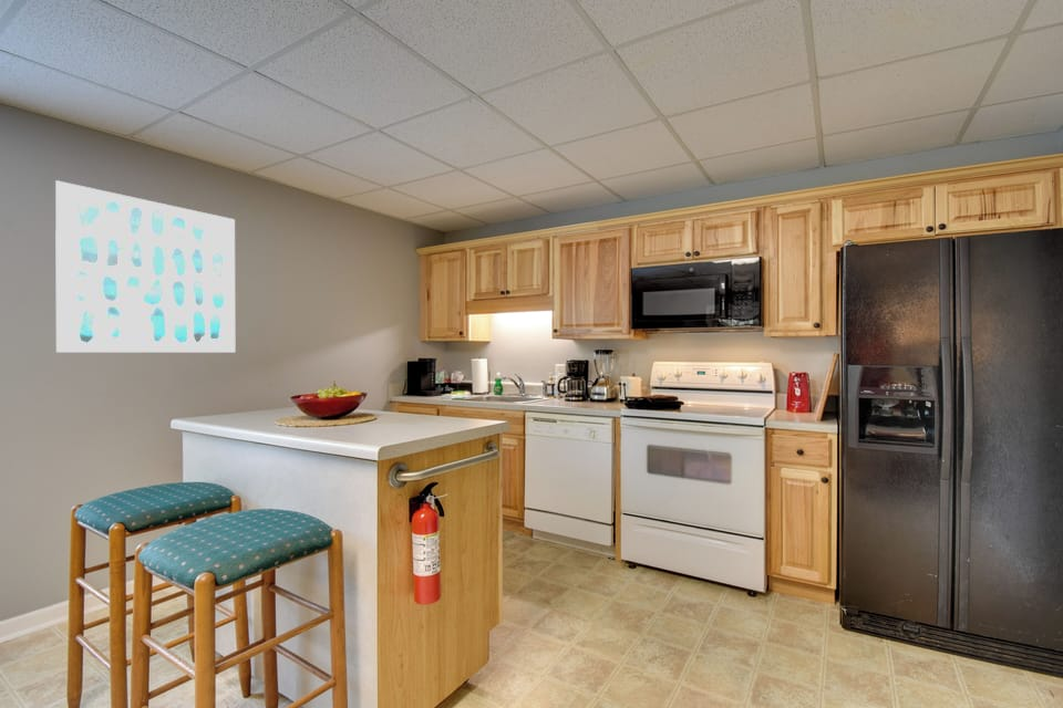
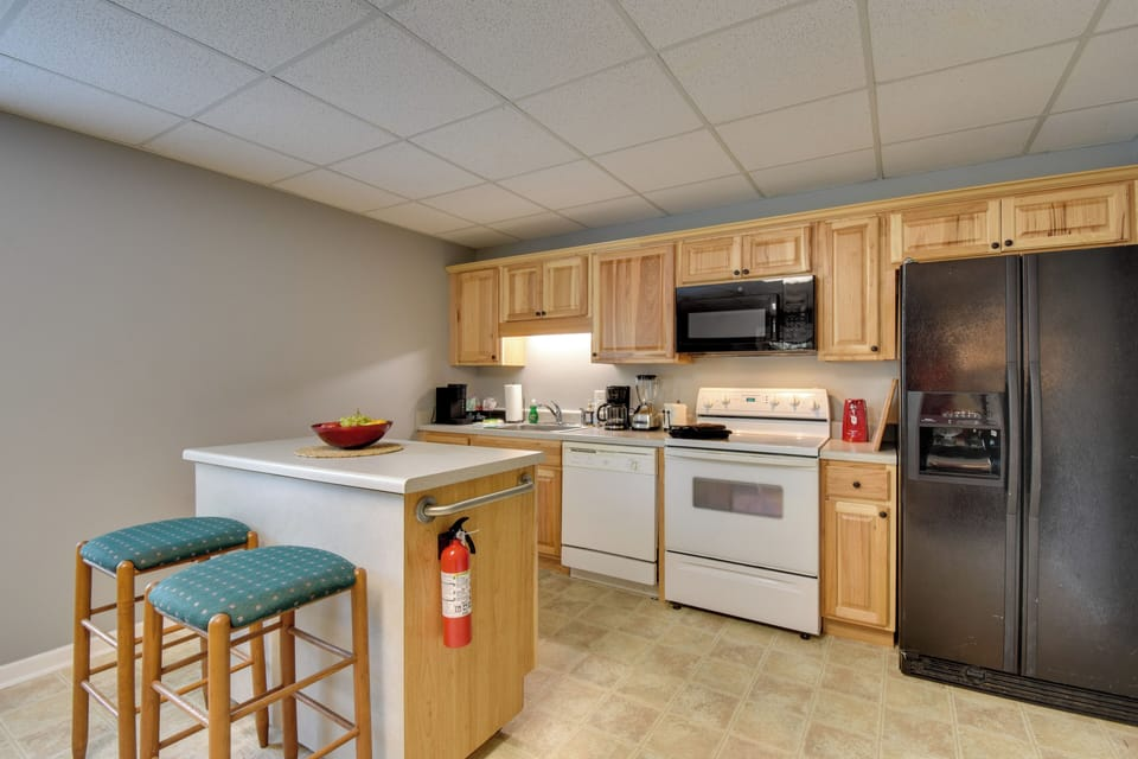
- wall art [54,179,236,353]
